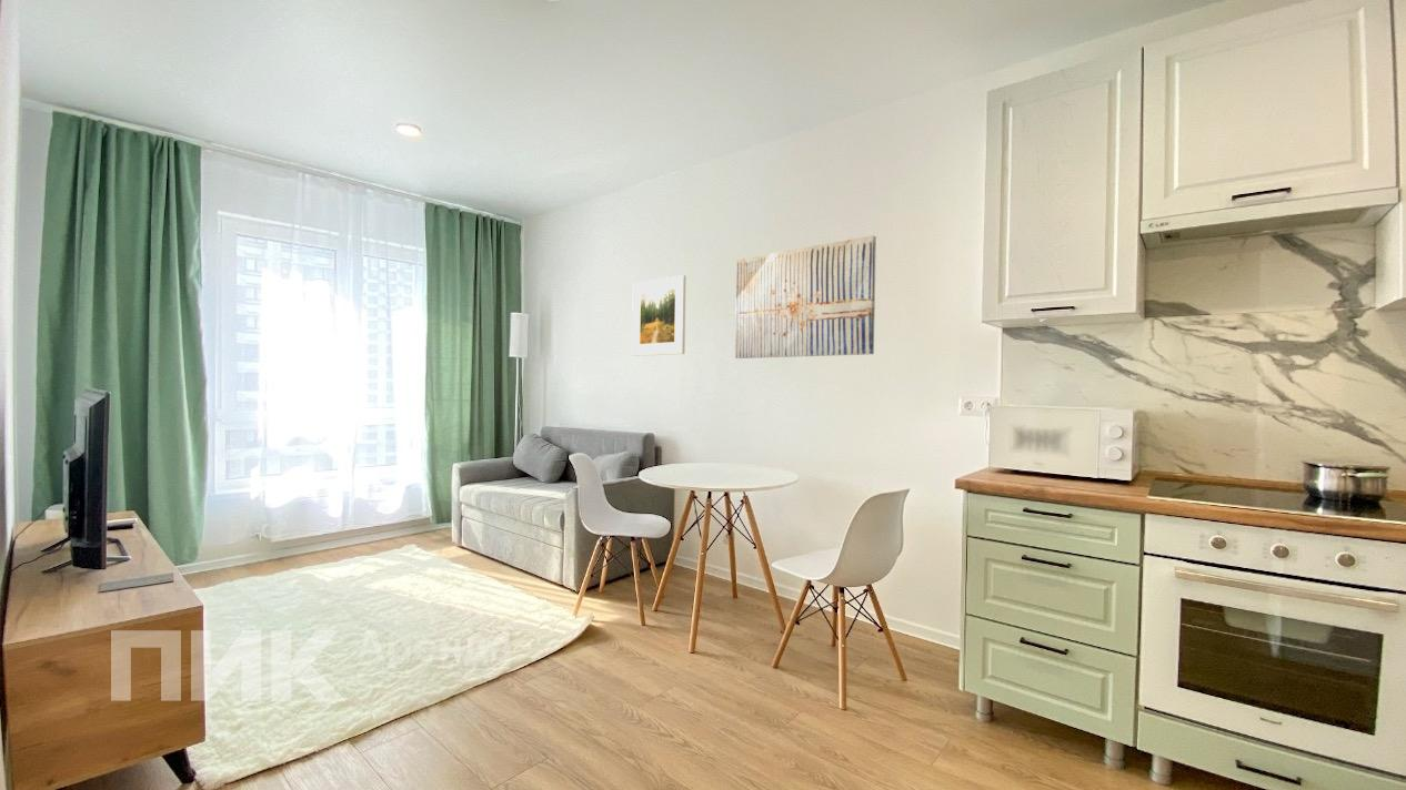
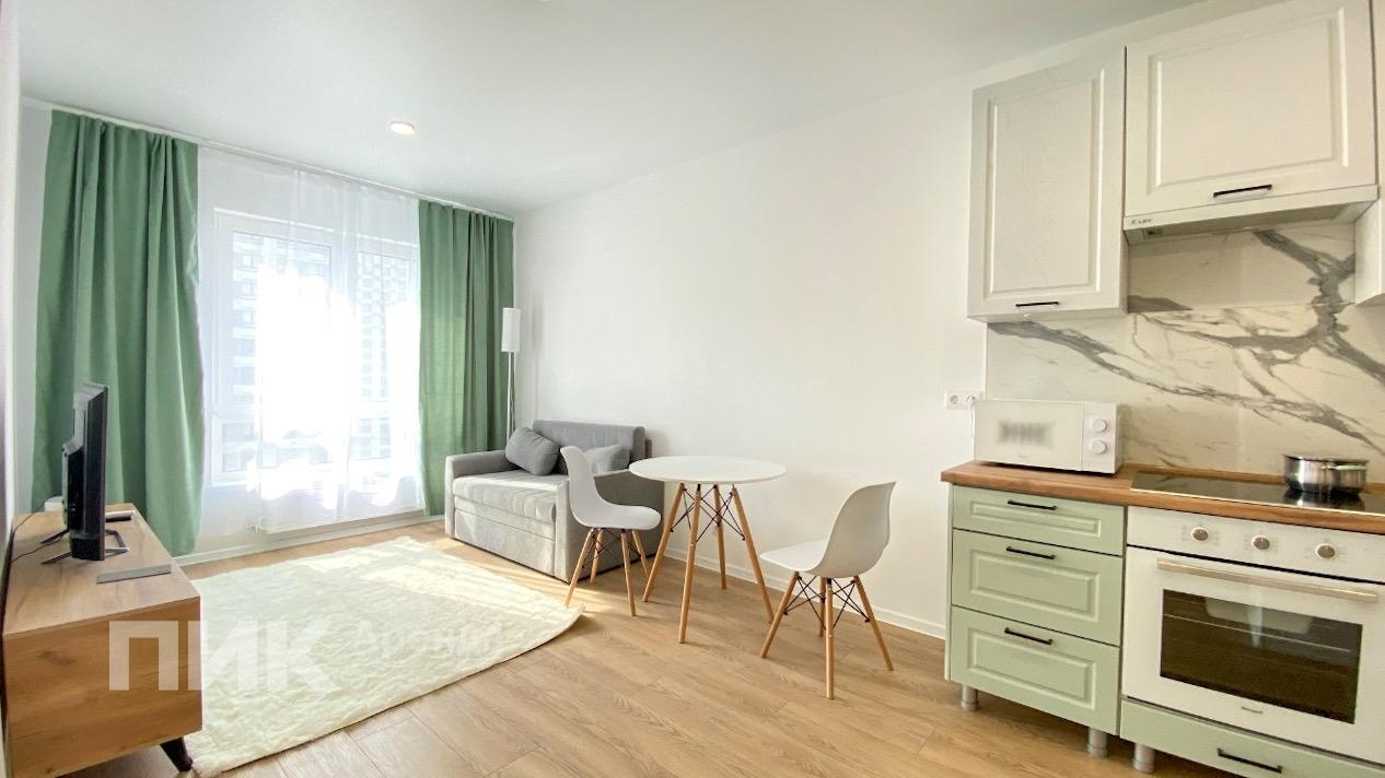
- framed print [631,274,686,357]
- wall art [734,234,877,359]
